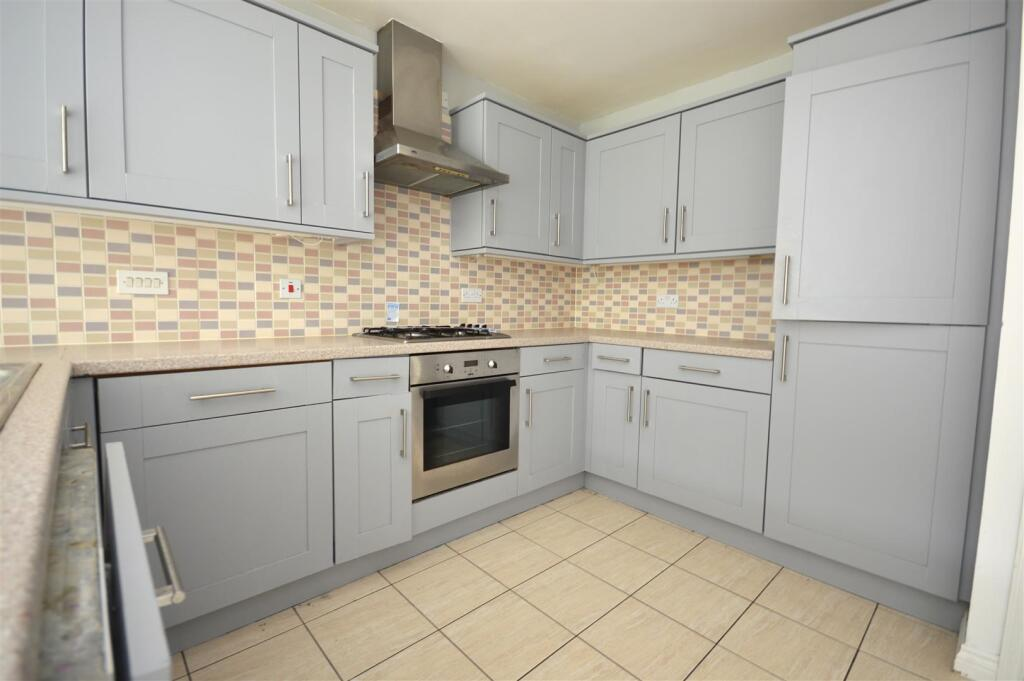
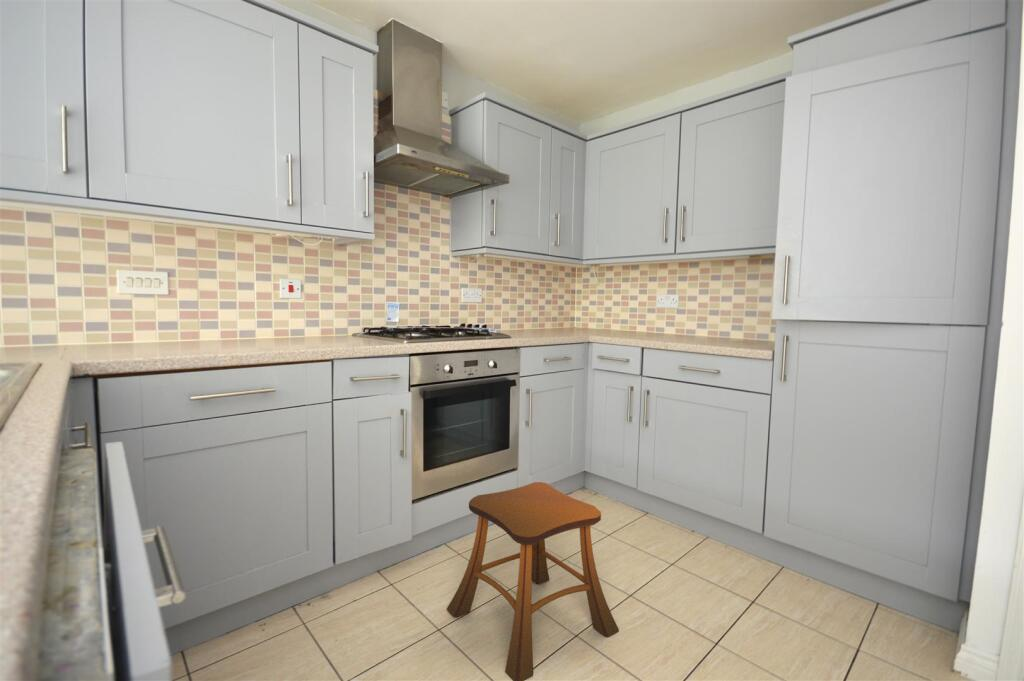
+ stool [446,481,620,681]
